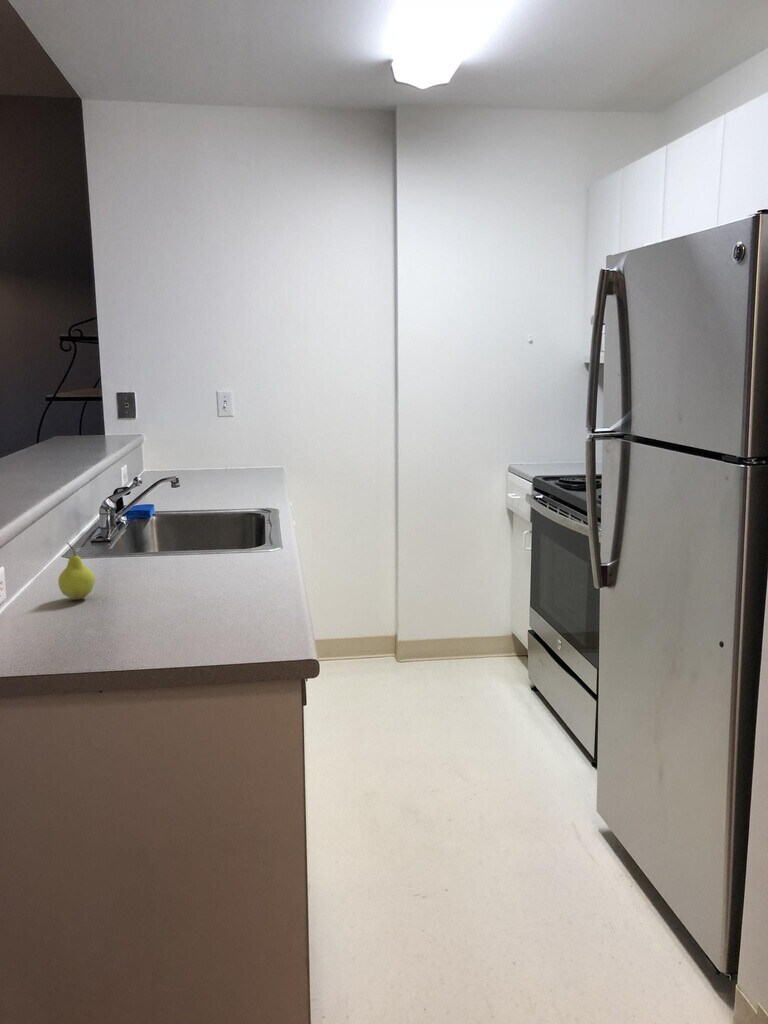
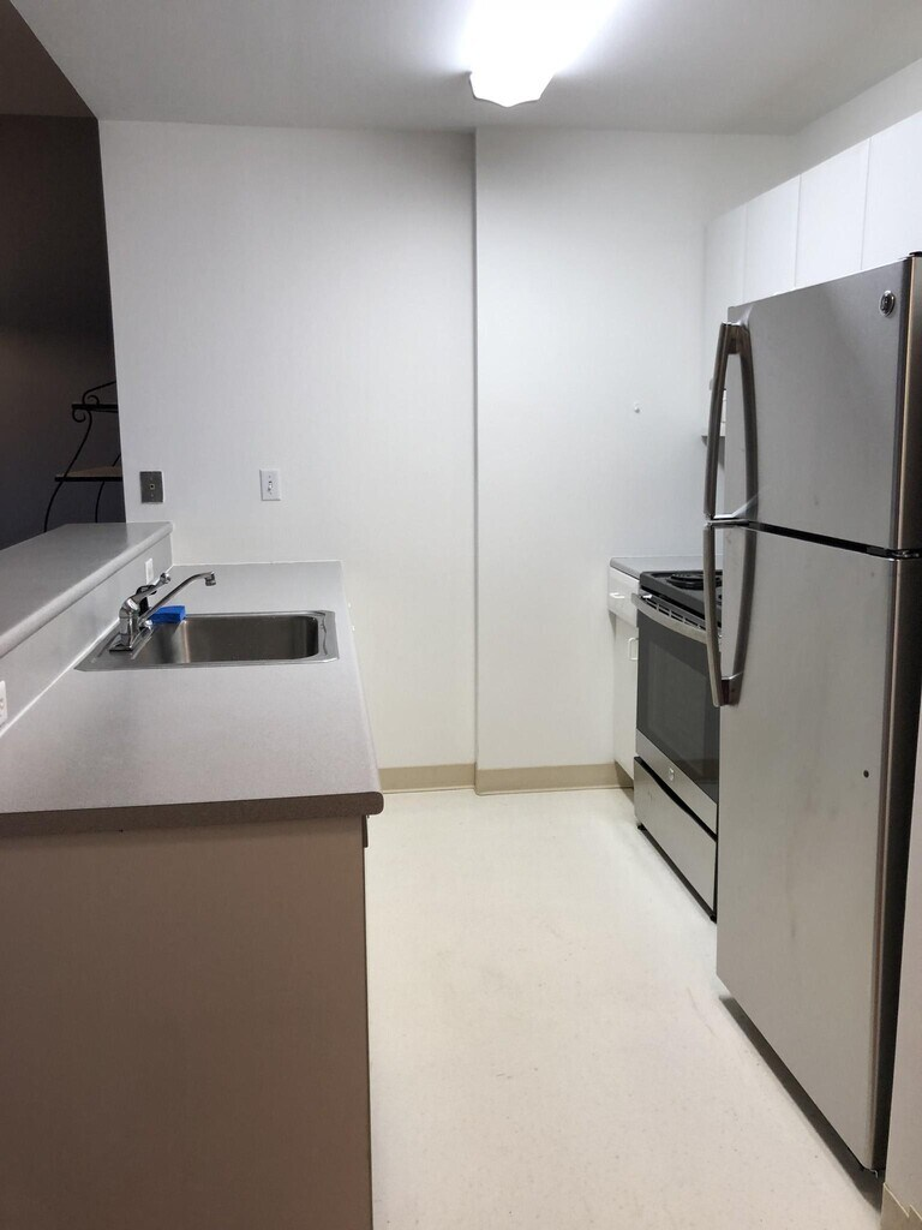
- fruit [57,541,96,601]
